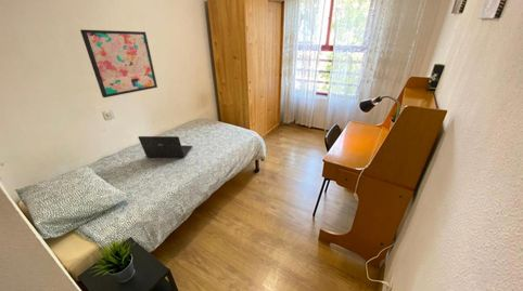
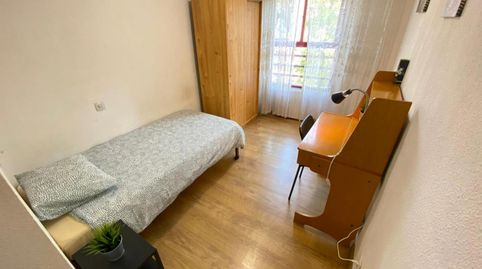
- laptop [137,135,193,159]
- wall art [79,29,158,98]
